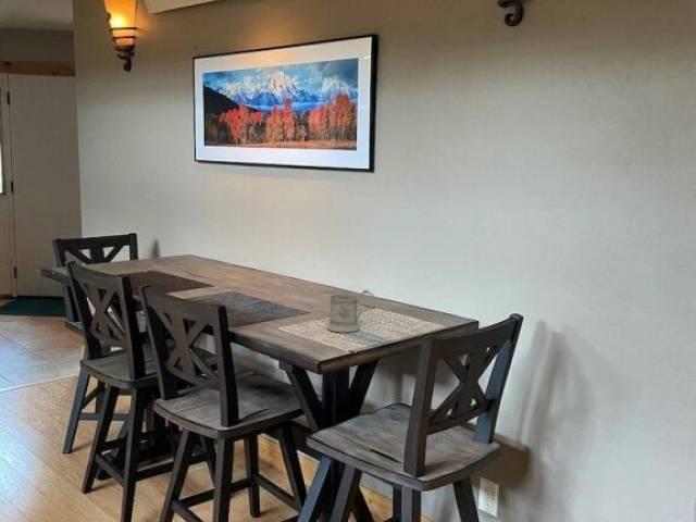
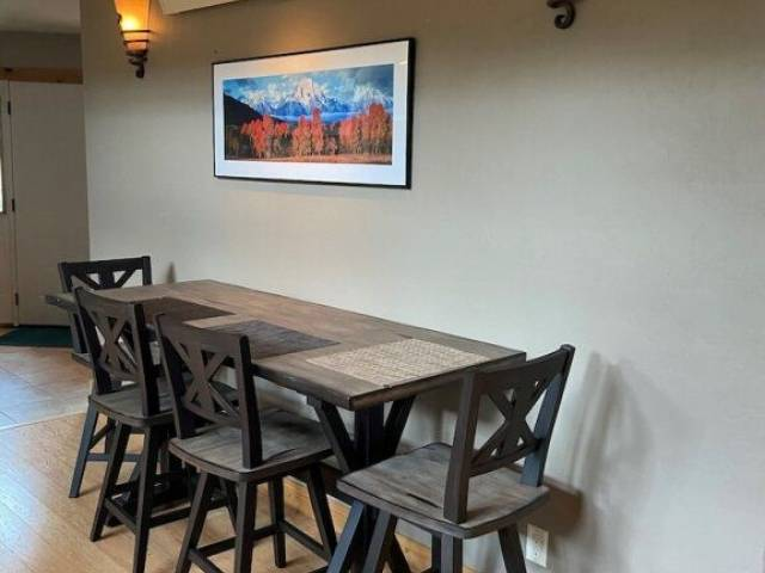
- mug [326,289,376,333]
